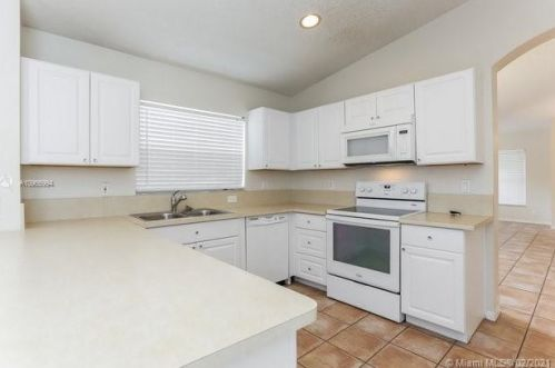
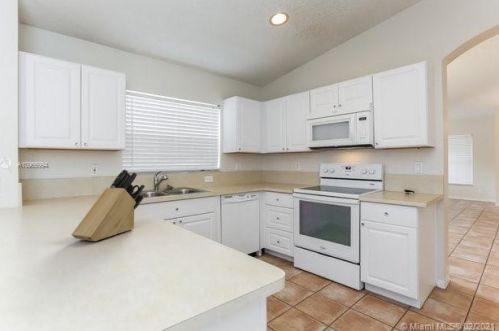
+ knife block [71,168,146,242]
